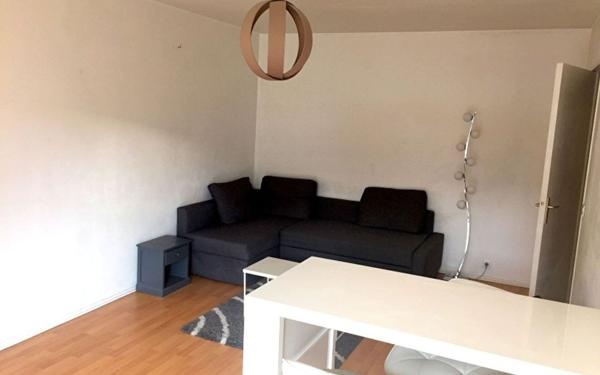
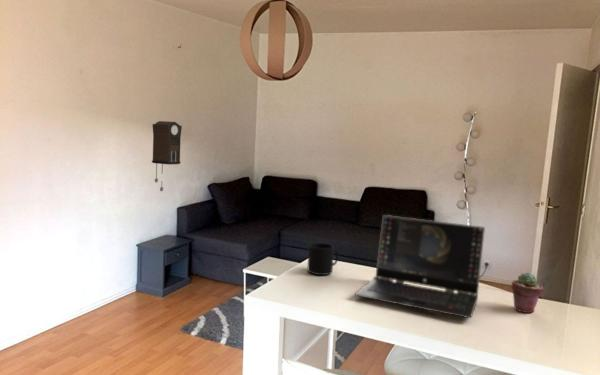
+ mug [307,242,339,276]
+ potted succulent [510,271,544,314]
+ pendulum clock [151,120,183,192]
+ laptop computer [354,214,486,319]
